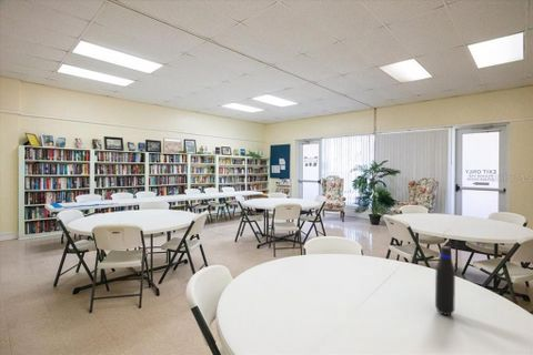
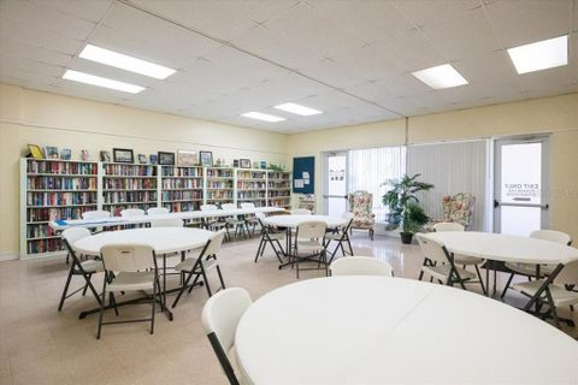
- water bottle [434,245,456,316]
